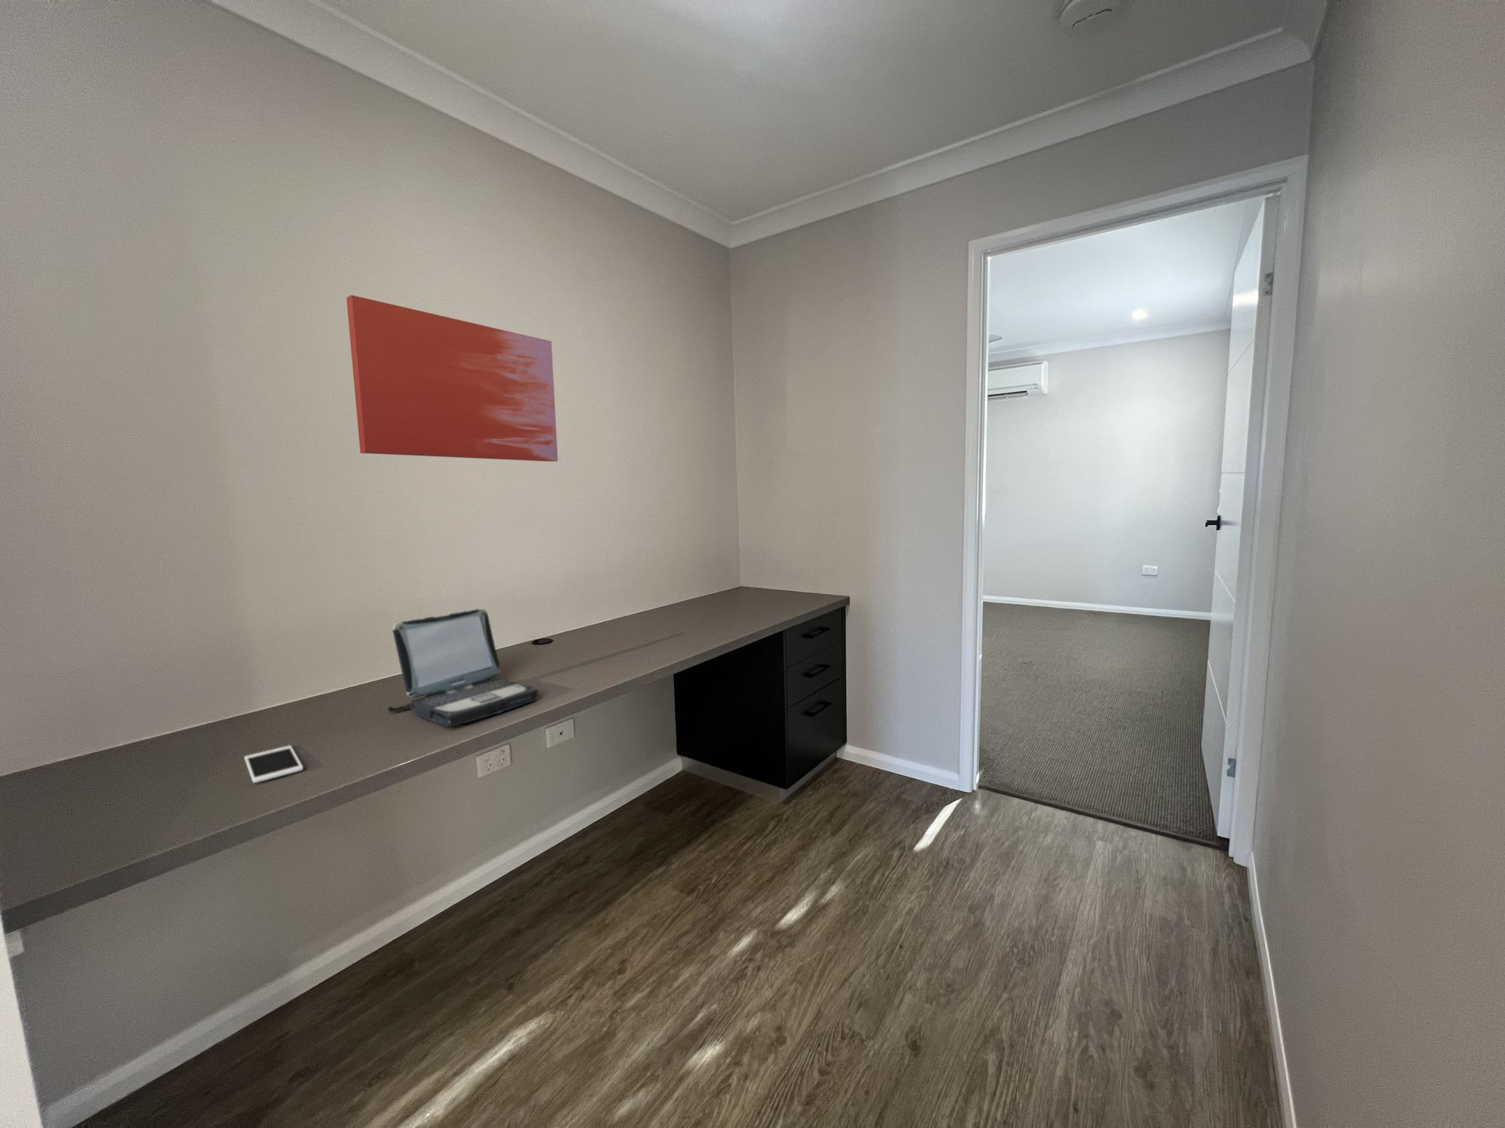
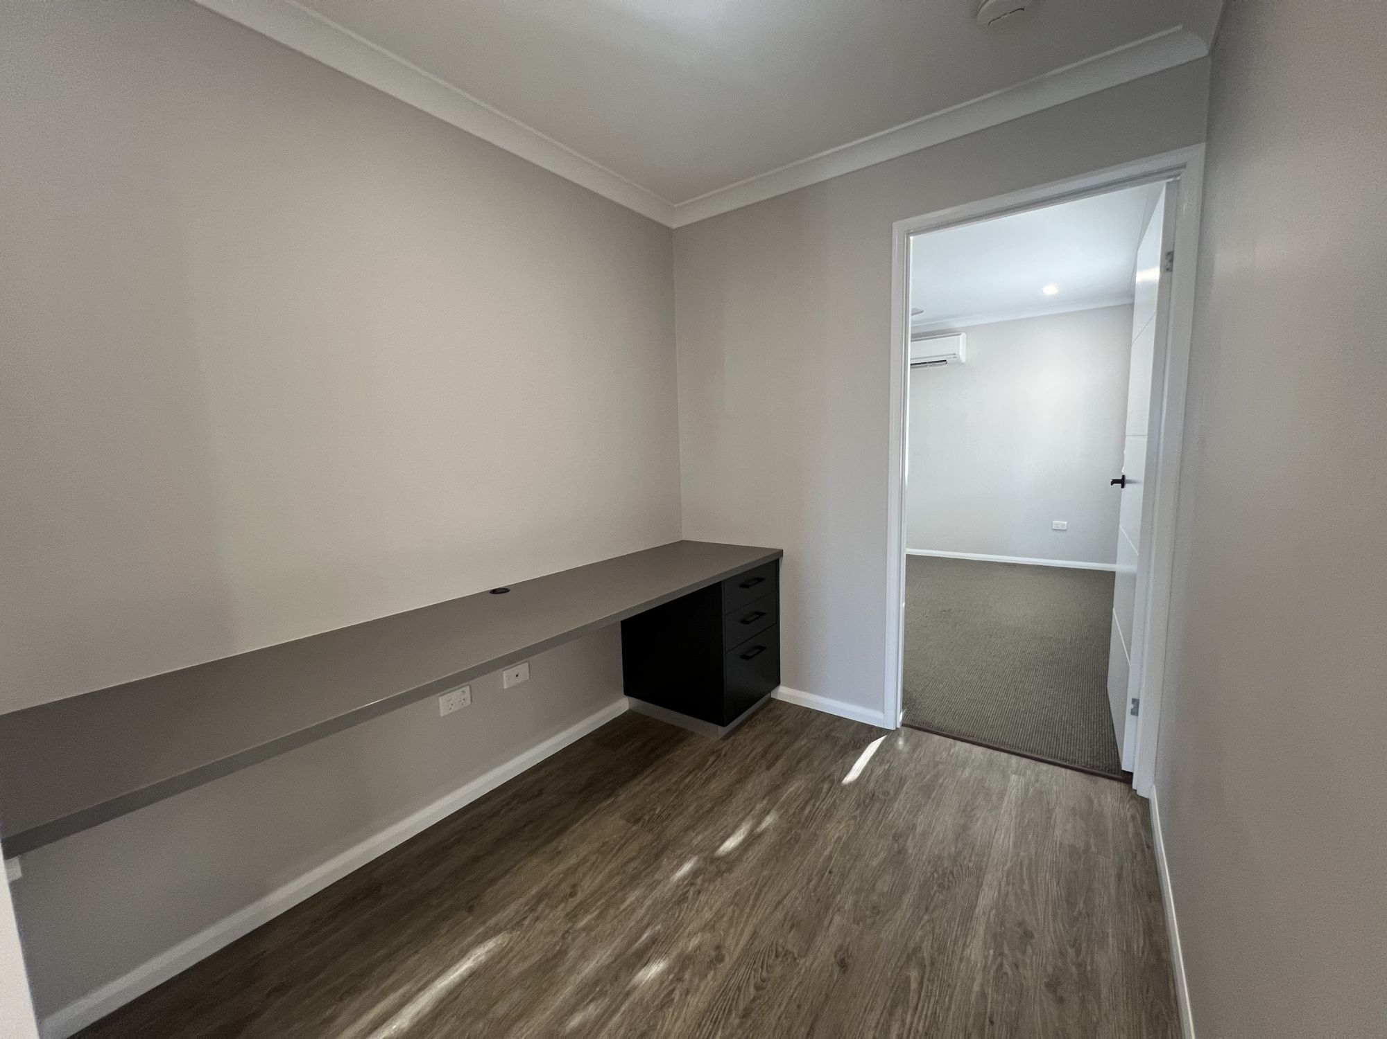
- cell phone [244,744,305,783]
- laptop [388,608,539,728]
- wall art [345,294,558,462]
